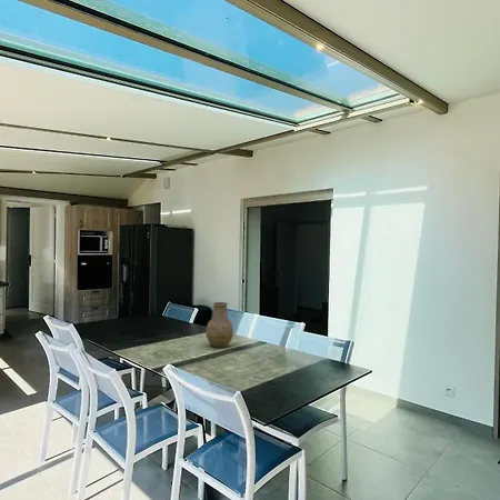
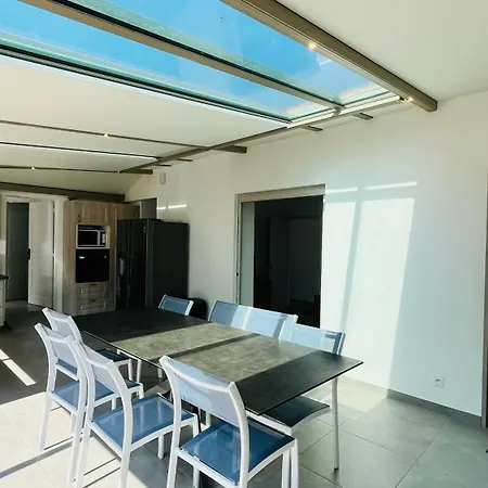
- vase [204,301,234,349]
